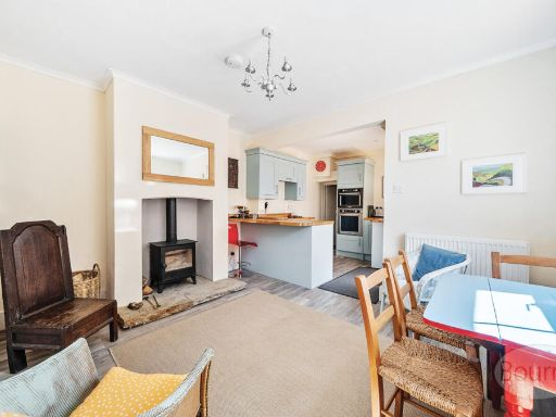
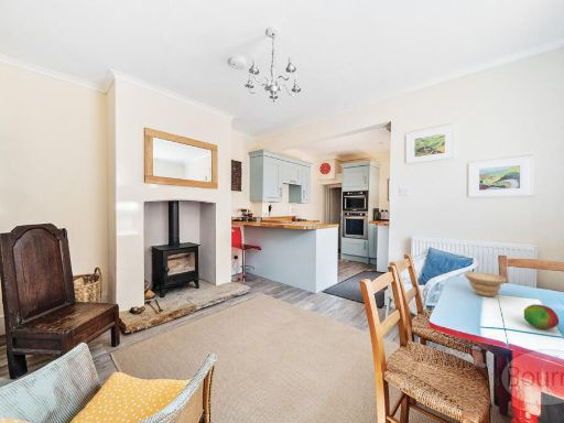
+ fruit [523,303,560,329]
+ bowl [464,271,507,297]
